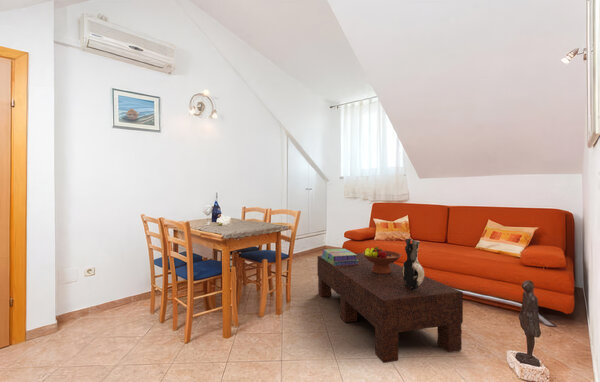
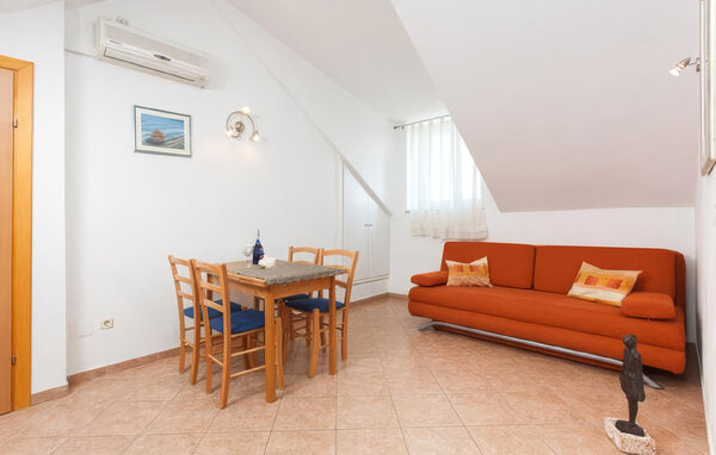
- decorative vase [402,238,425,292]
- coffee table [316,252,464,364]
- fruit bowl [361,246,402,274]
- stack of books [320,248,359,266]
